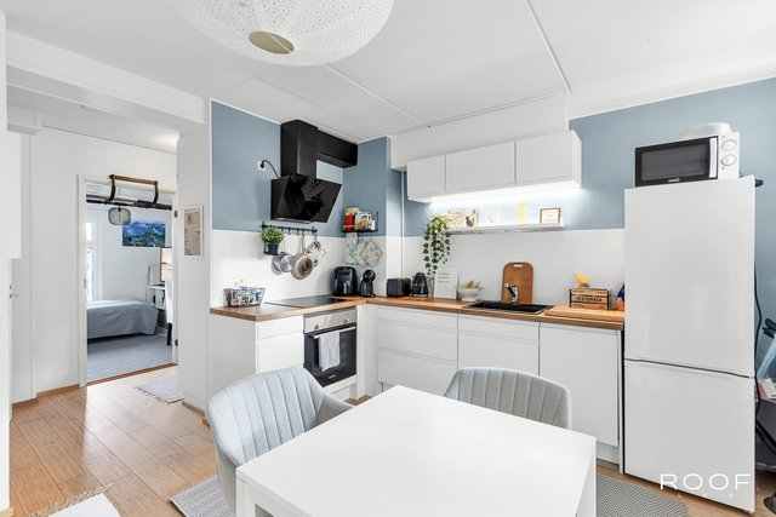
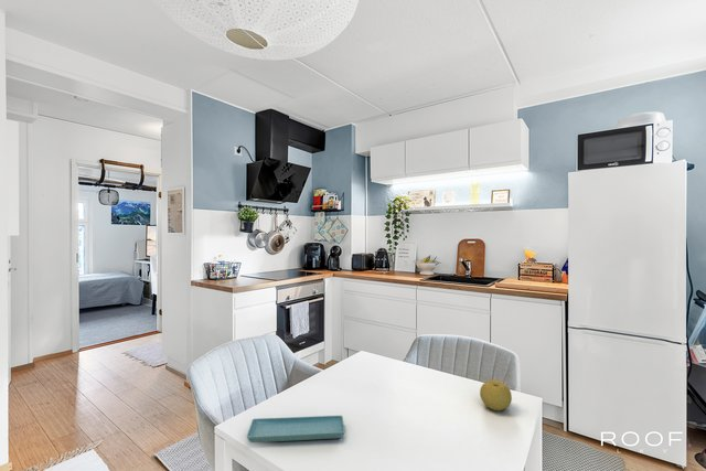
+ saucer [246,415,345,443]
+ fruit [479,379,513,411]
